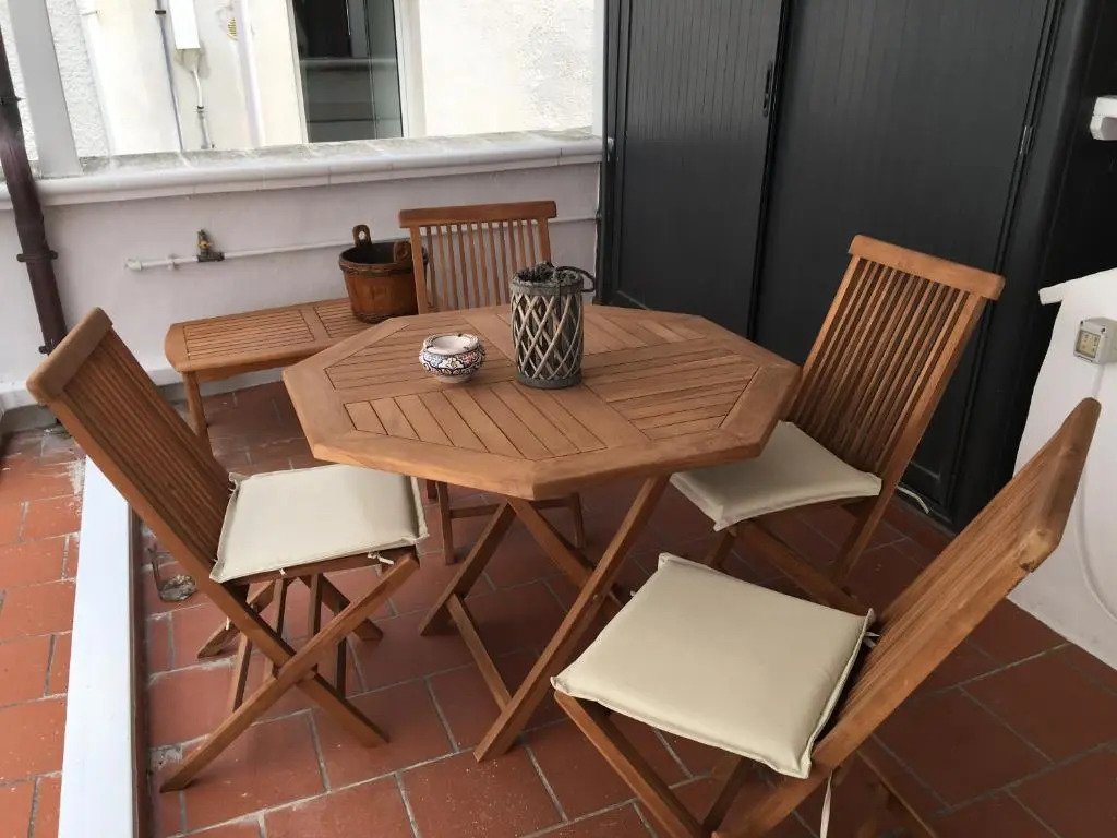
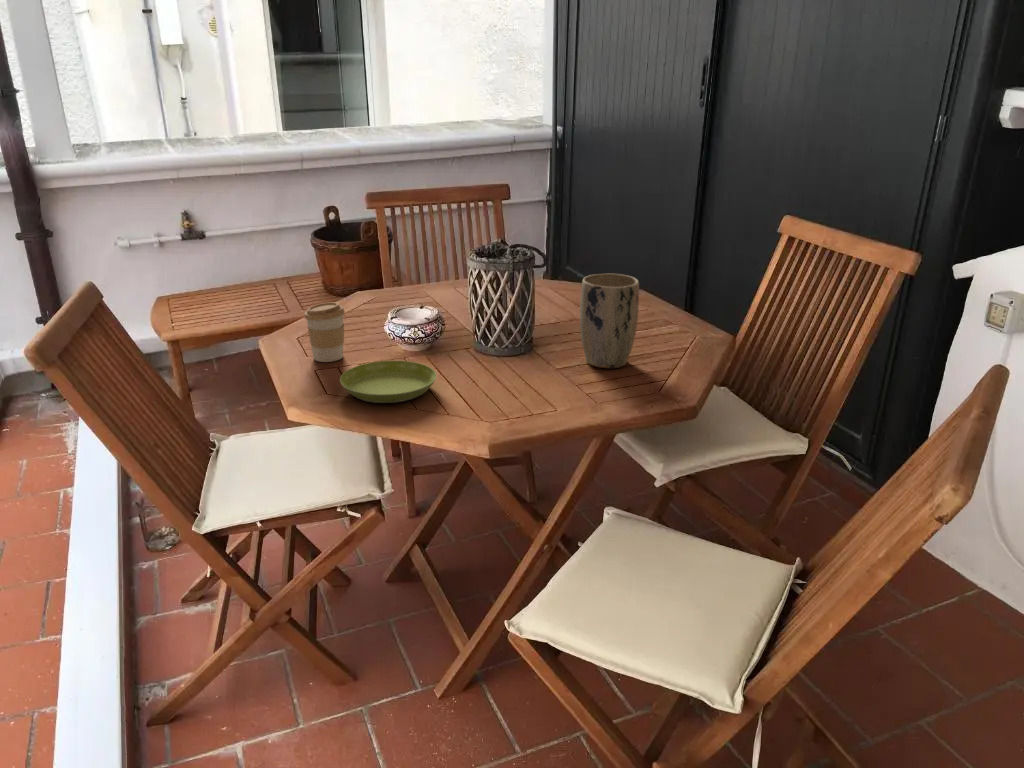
+ saucer [339,360,438,404]
+ plant pot [579,273,640,369]
+ coffee cup [303,301,346,363]
